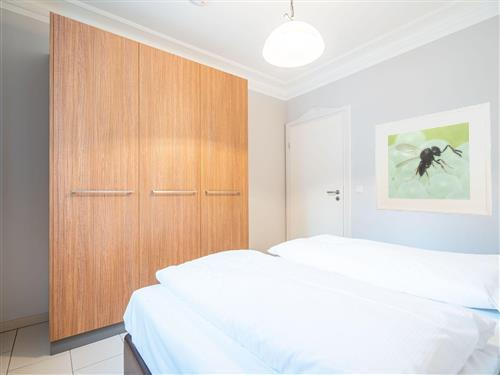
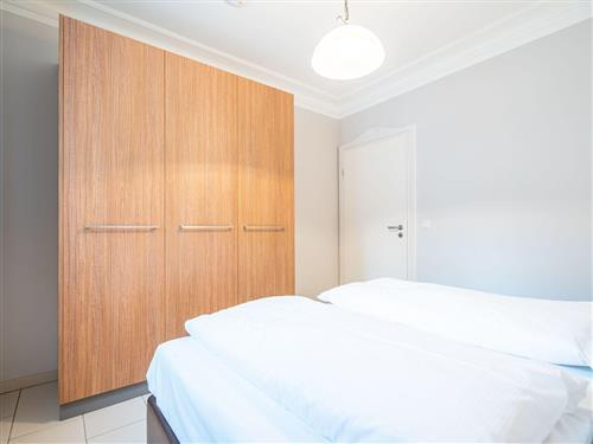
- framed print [374,102,493,217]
